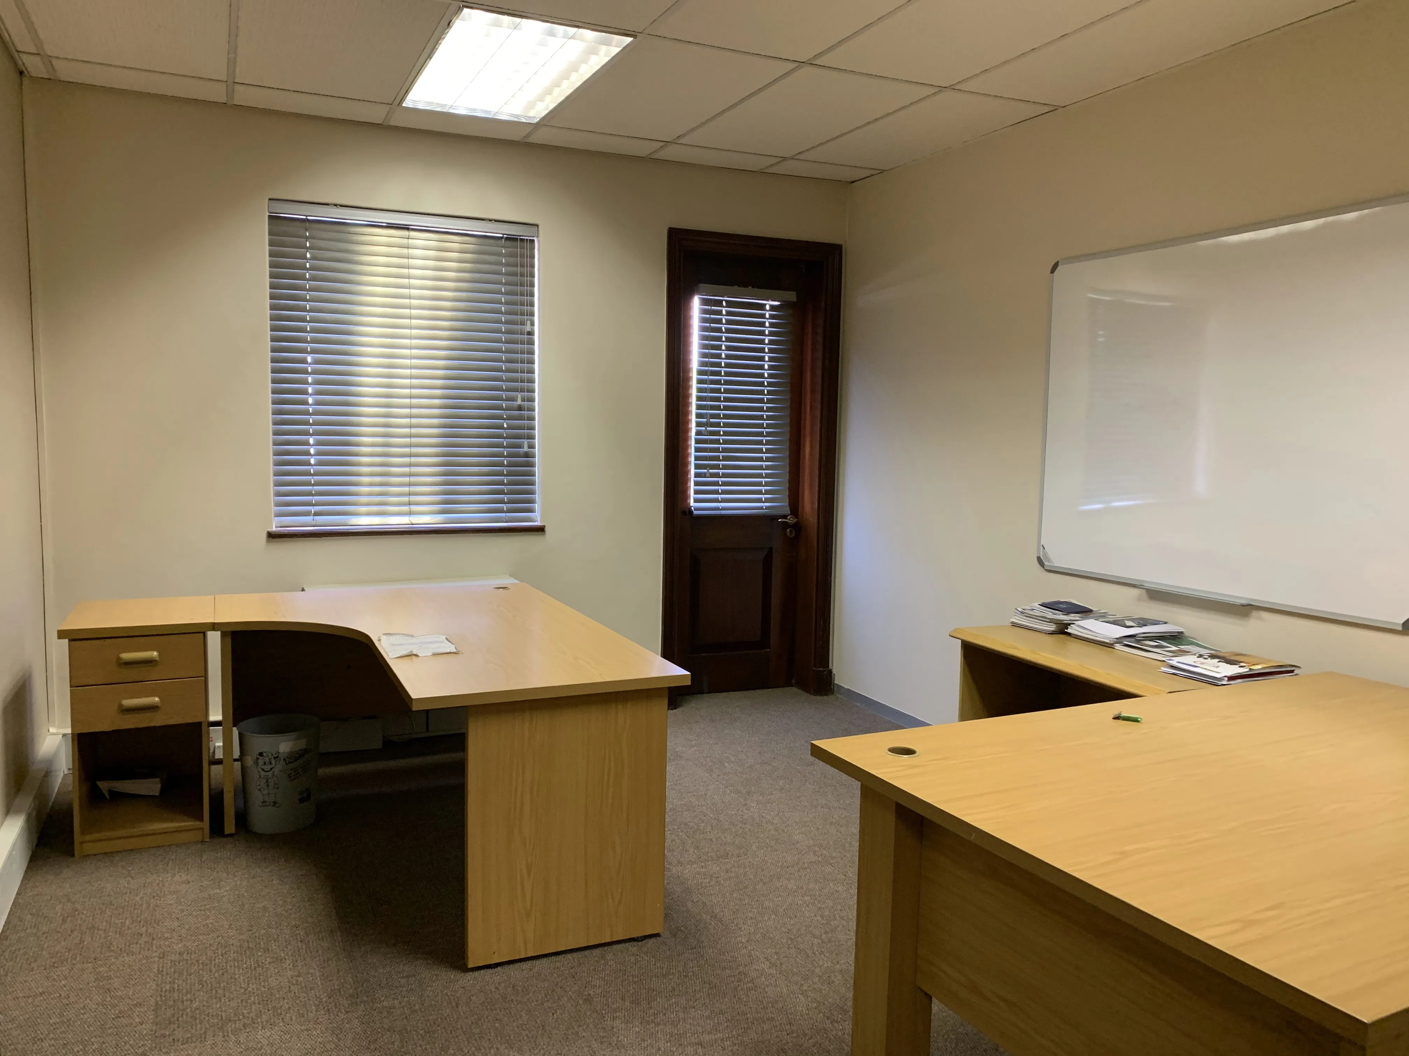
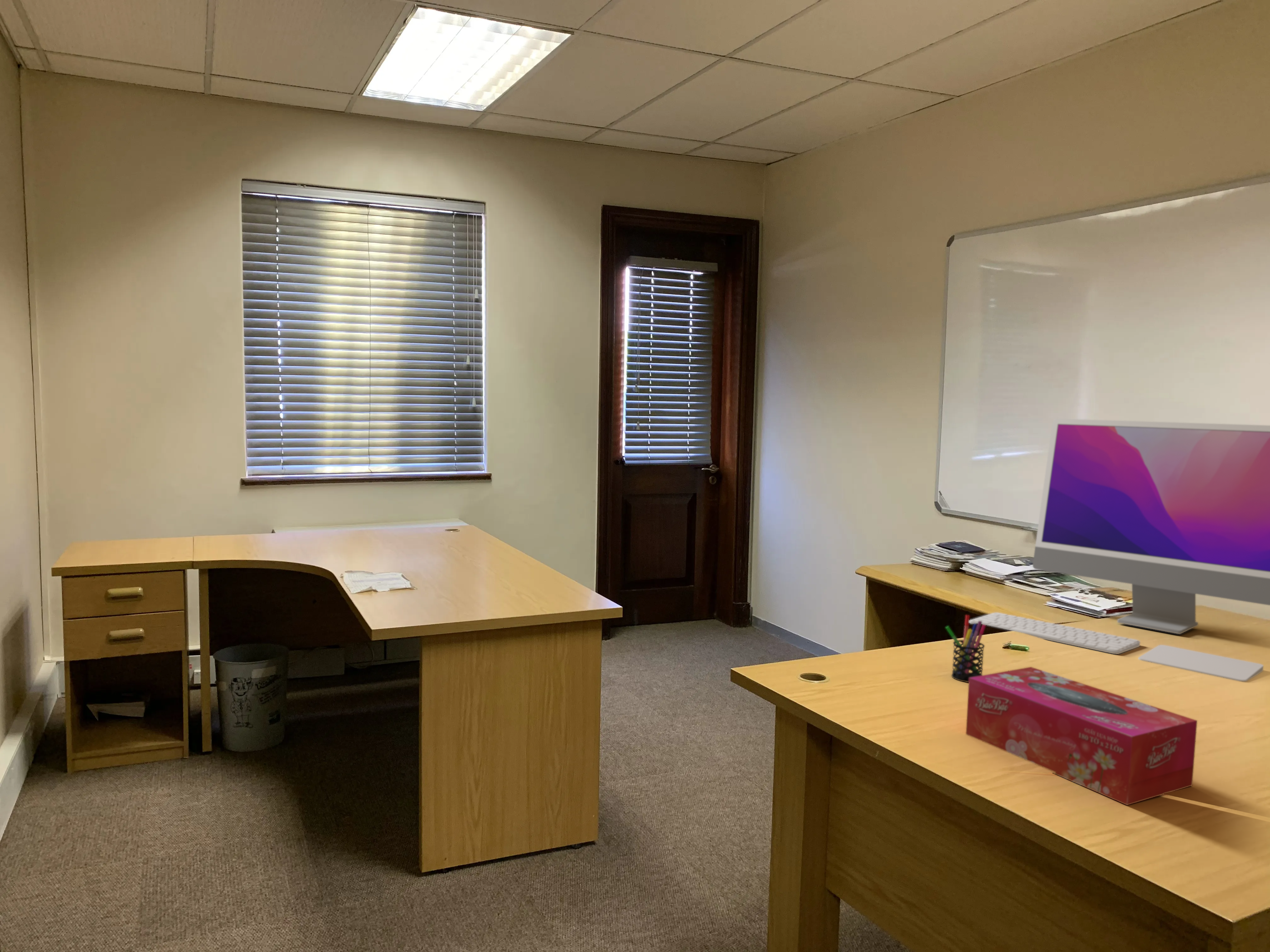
+ tissue box [965,666,1198,806]
+ computer monitor [969,418,1270,682]
+ pen holder [945,615,986,683]
